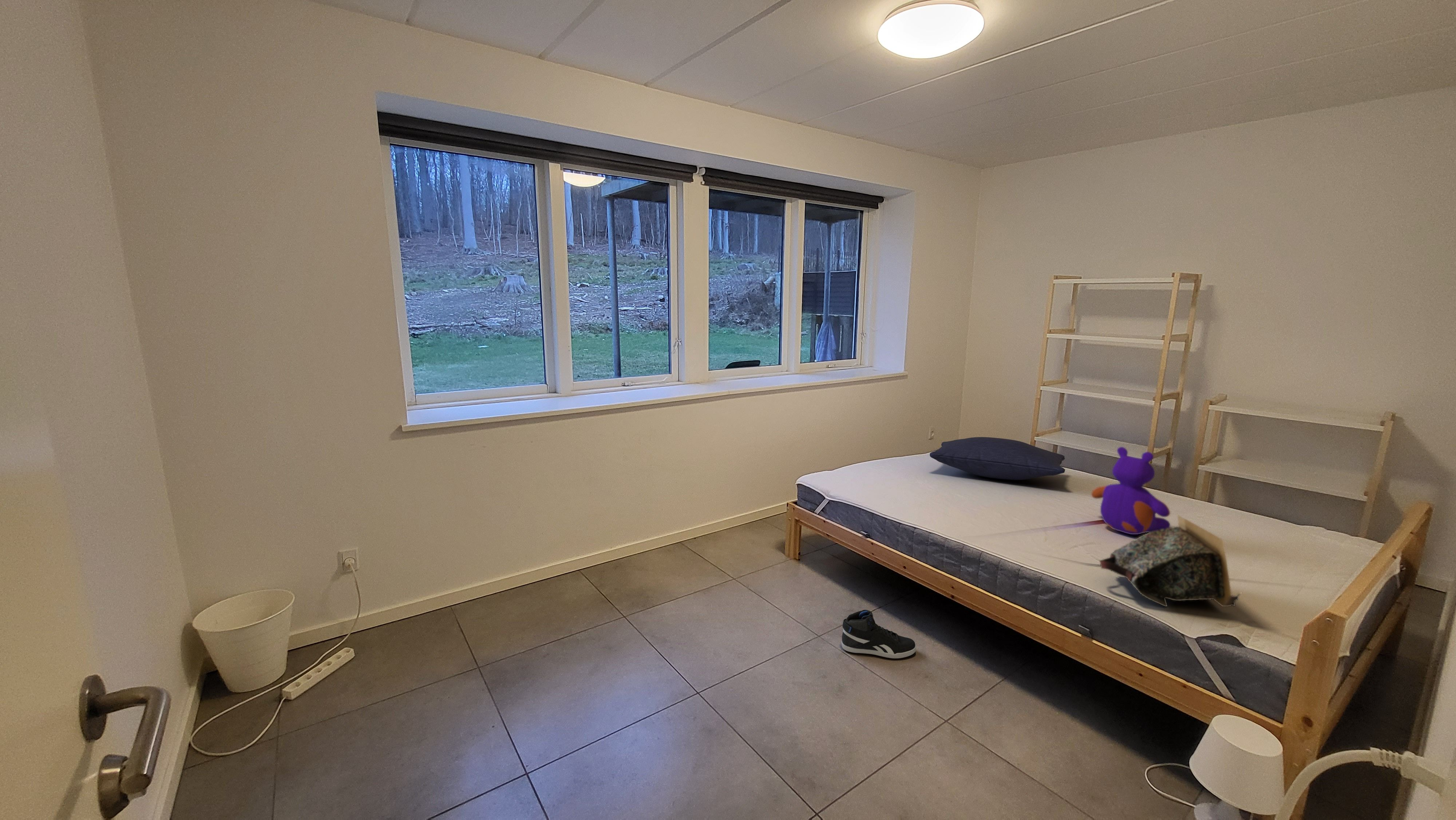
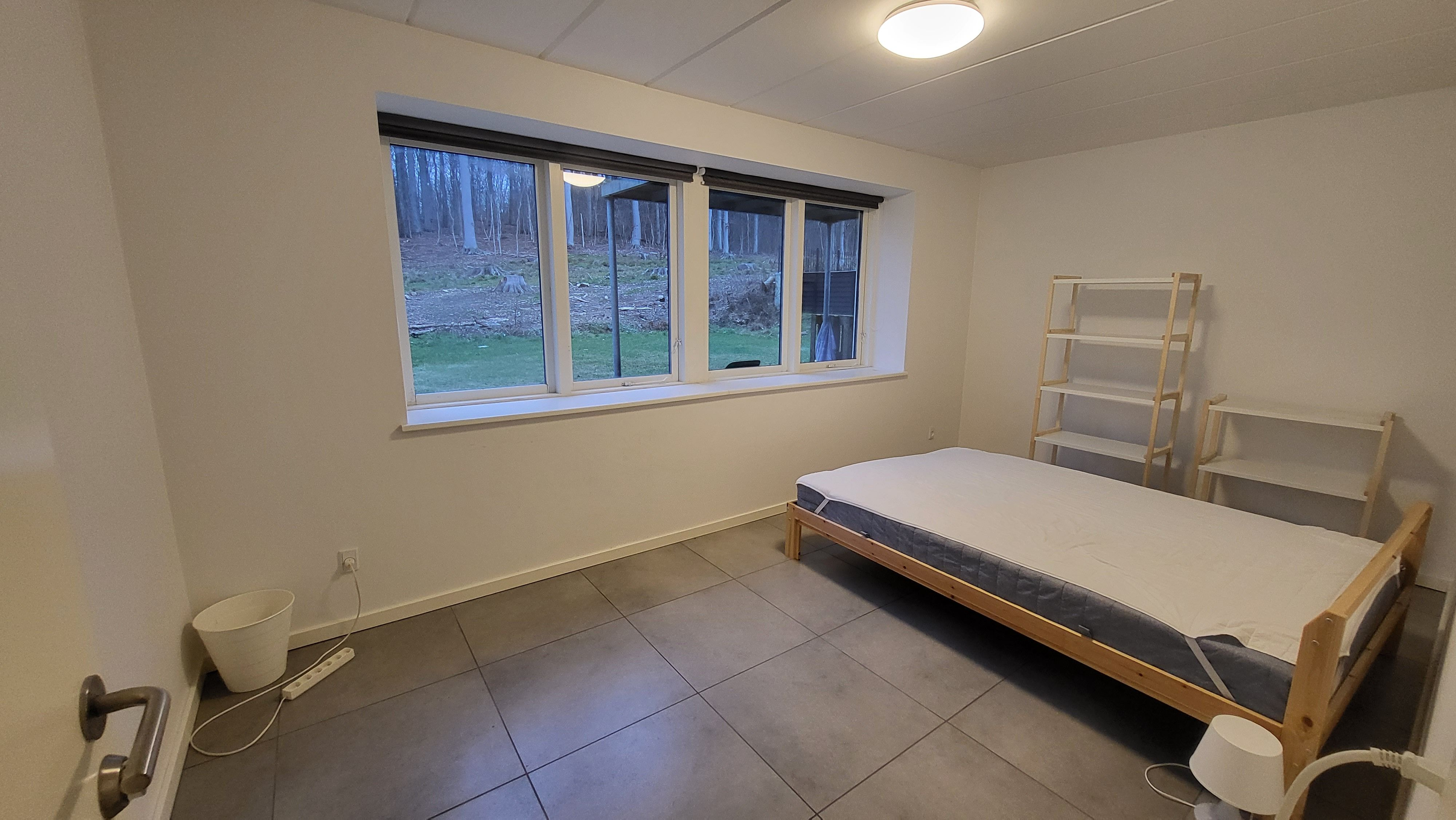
- tote bag [1099,514,1241,607]
- sneaker [841,610,916,659]
- pillow [929,437,1065,480]
- stuffed bear [1091,446,1171,535]
